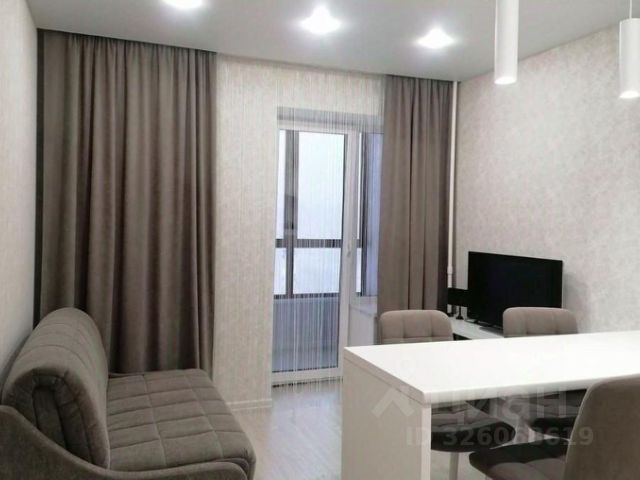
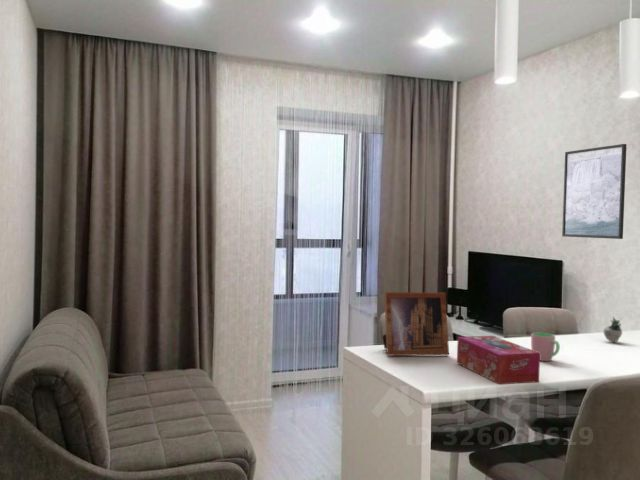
+ tissue box [456,335,541,385]
+ cup [530,332,561,362]
+ succulent plant [603,314,640,343]
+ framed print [561,143,627,240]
+ picture frame [381,291,450,357]
